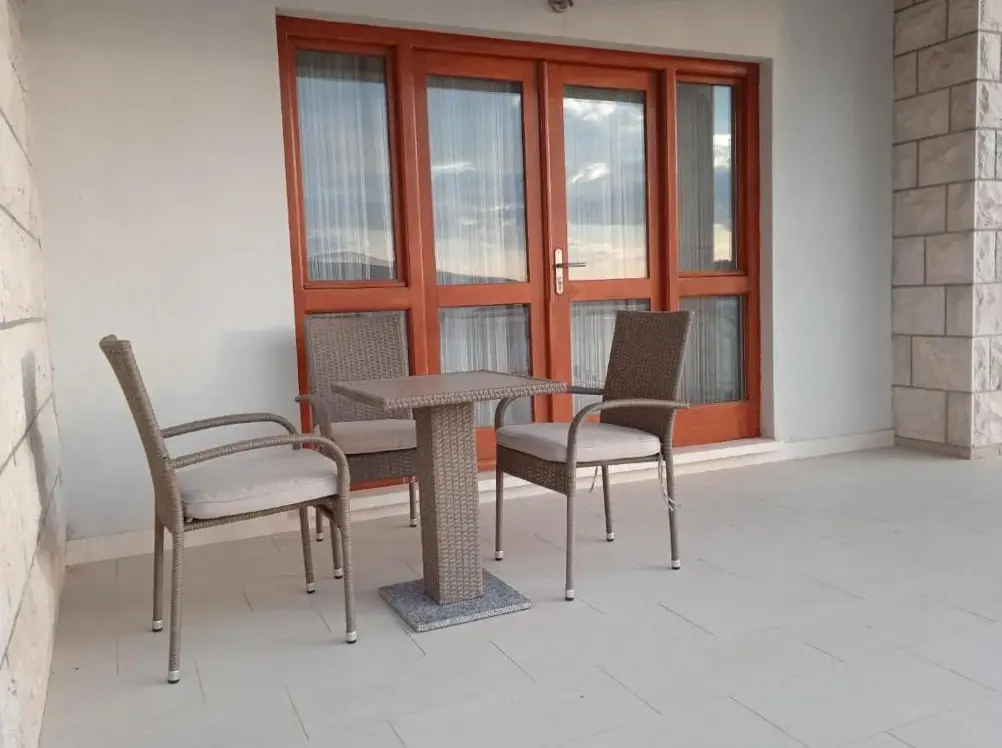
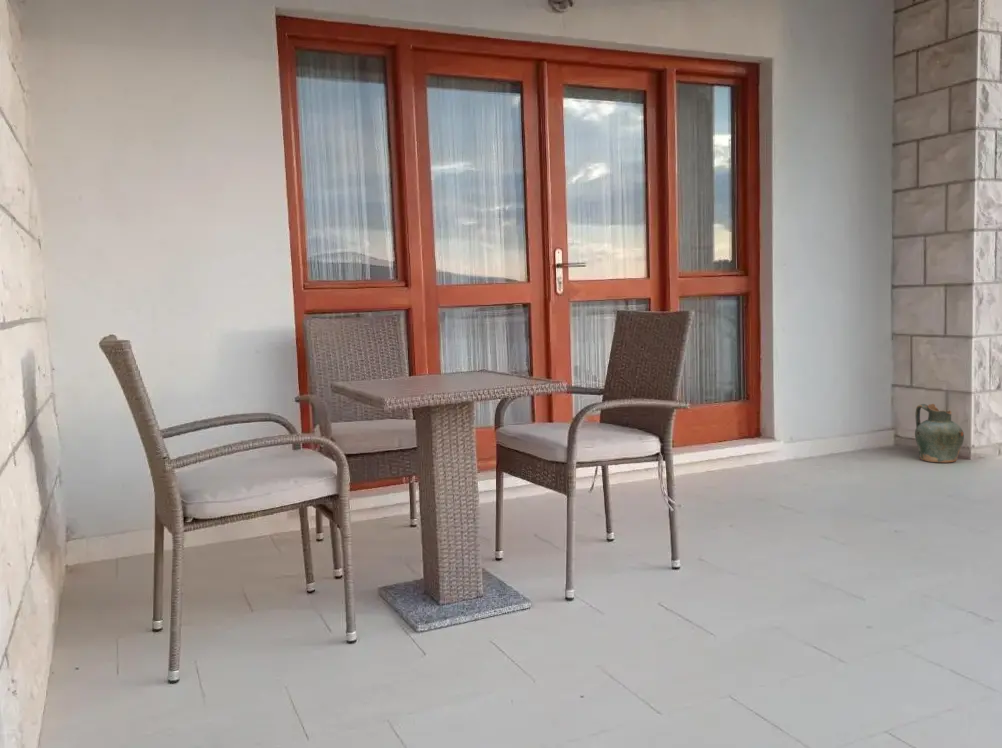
+ ceramic jug [914,403,965,464]
